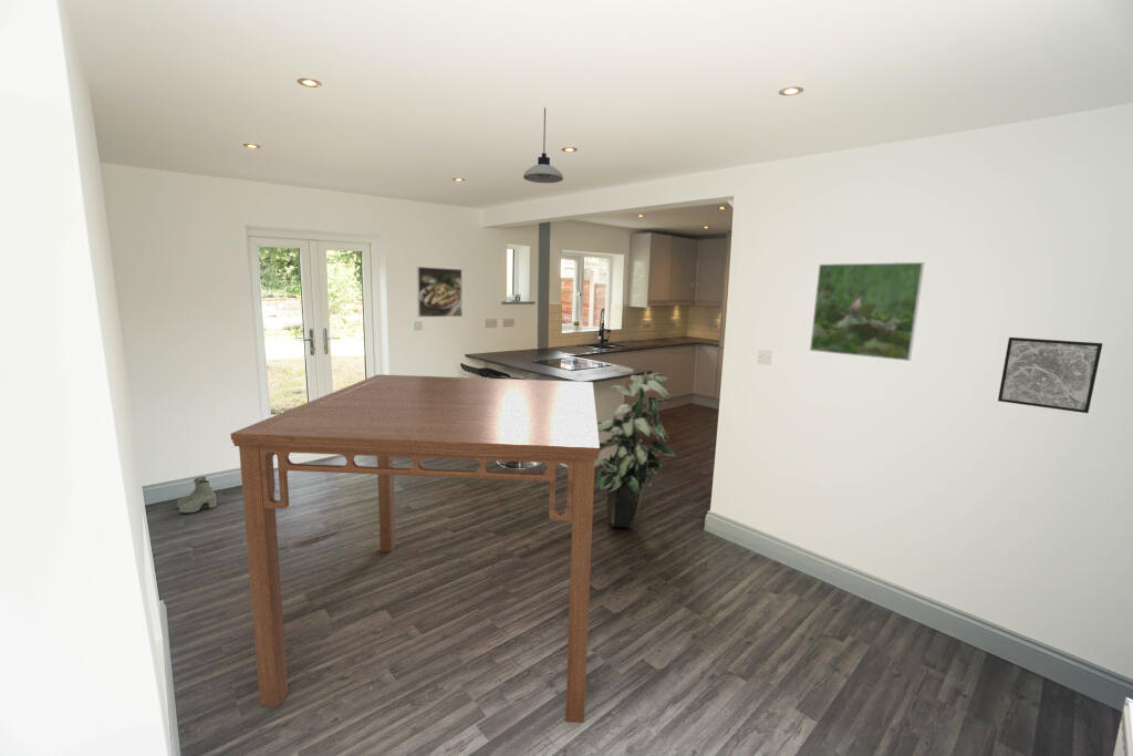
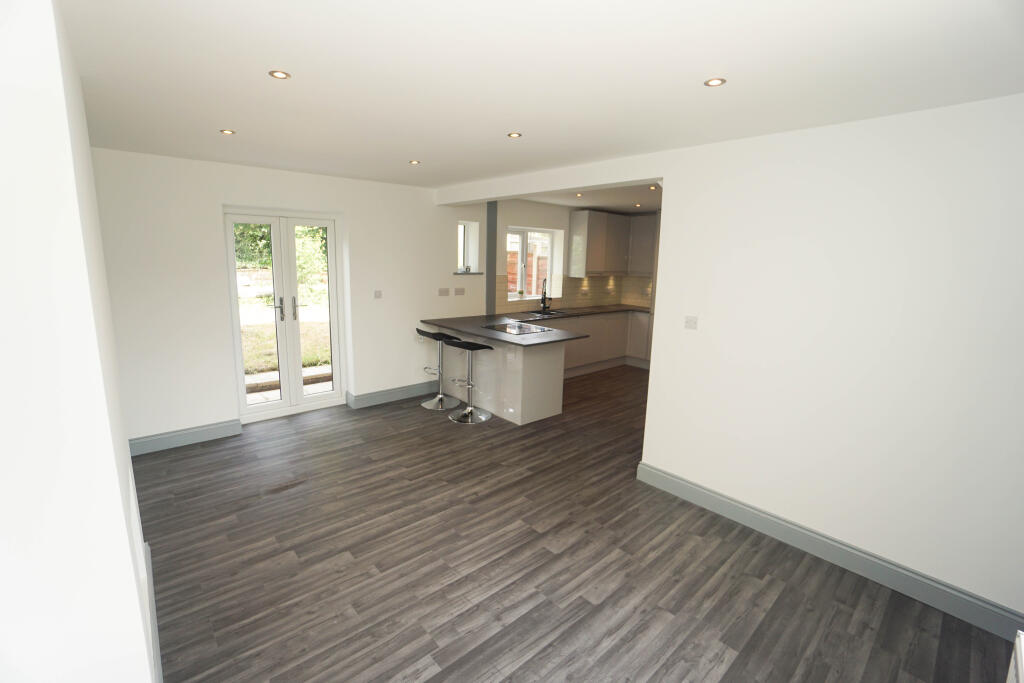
- dining table [229,373,601,724]
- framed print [416,266,464,318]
- indoor plant [594,365,678,529]
- wall art [997,336,1103,414]
- boots [177,476,218,515]
- pendant light [522,106,564,184]
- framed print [809,261,926,362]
